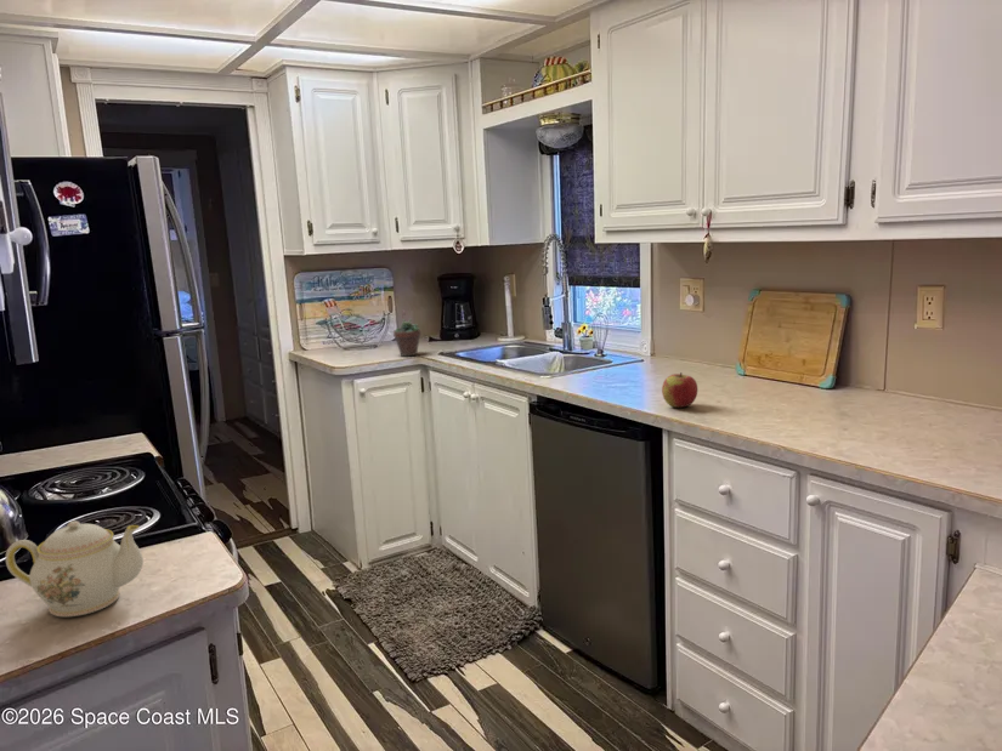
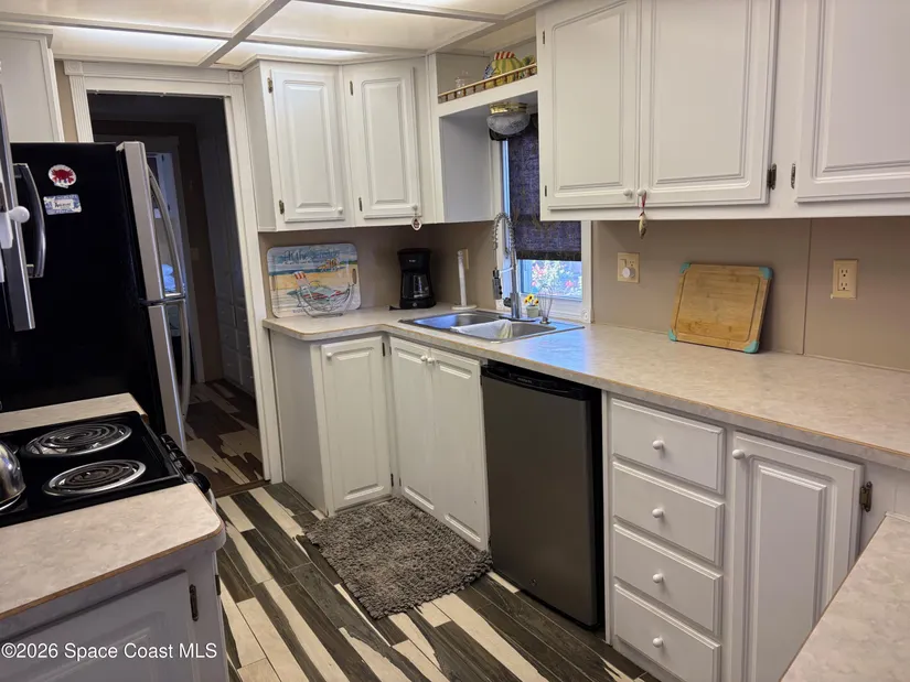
- apple [661,371,698,409]
- teapot [5,519,145,618]
- succulent plant [392,309,423,358]
